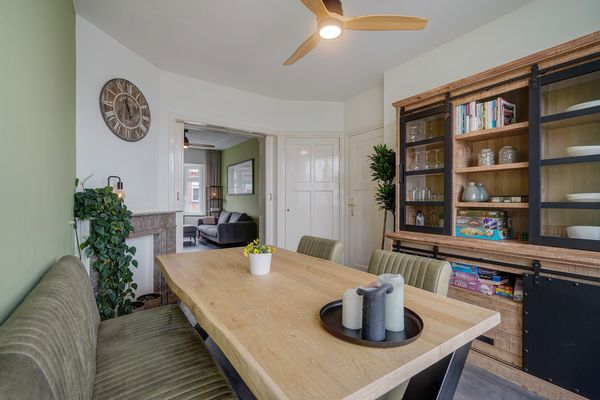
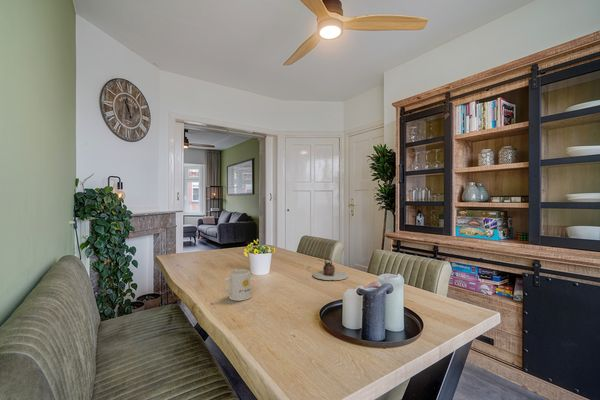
+ mug [222,269,252,302]
+ teapot [312,258,350,281]
